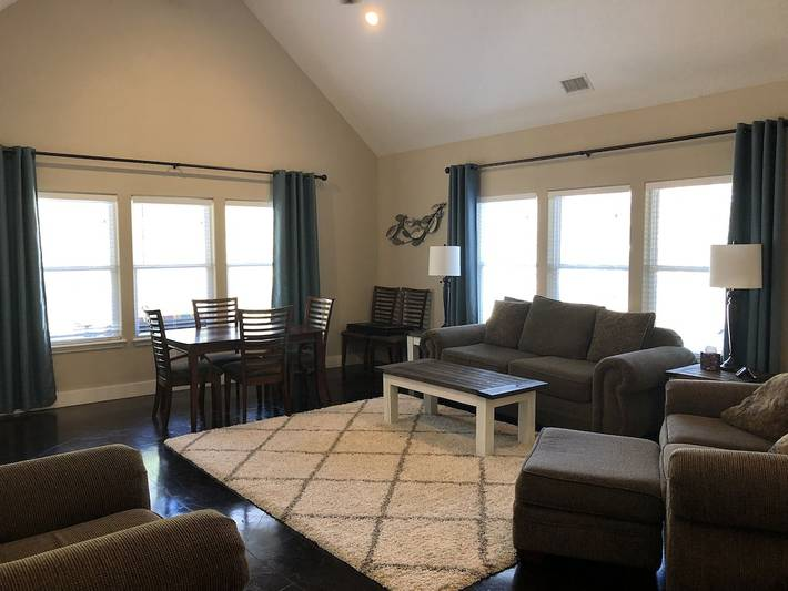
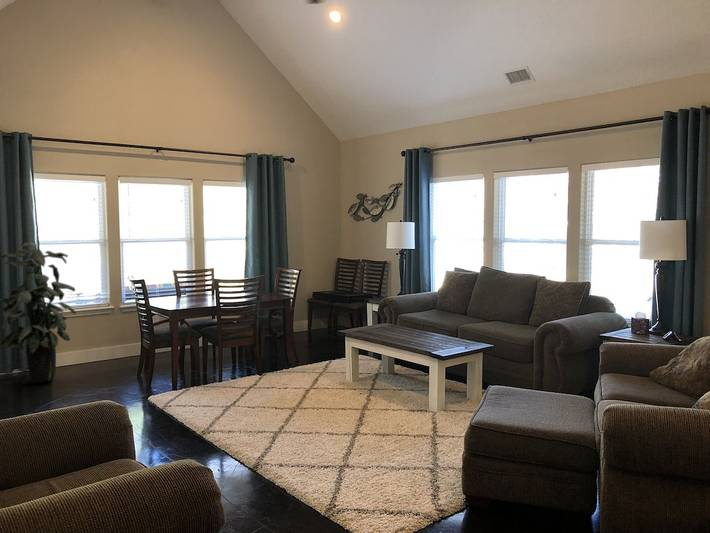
+ indoor plant [0,241,77,384]
